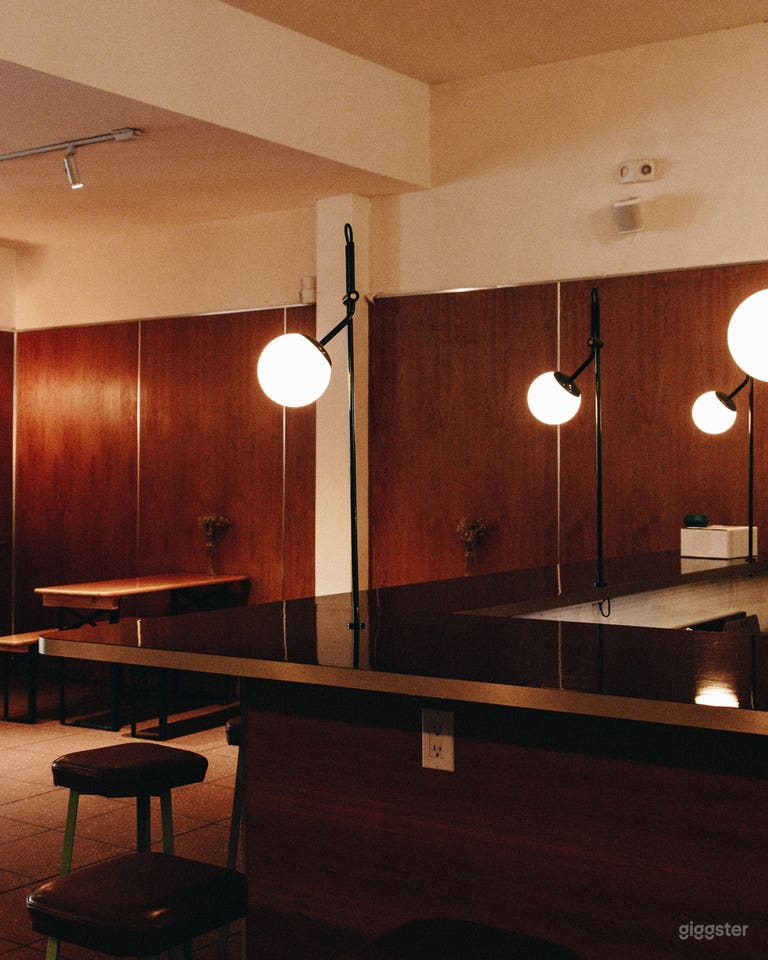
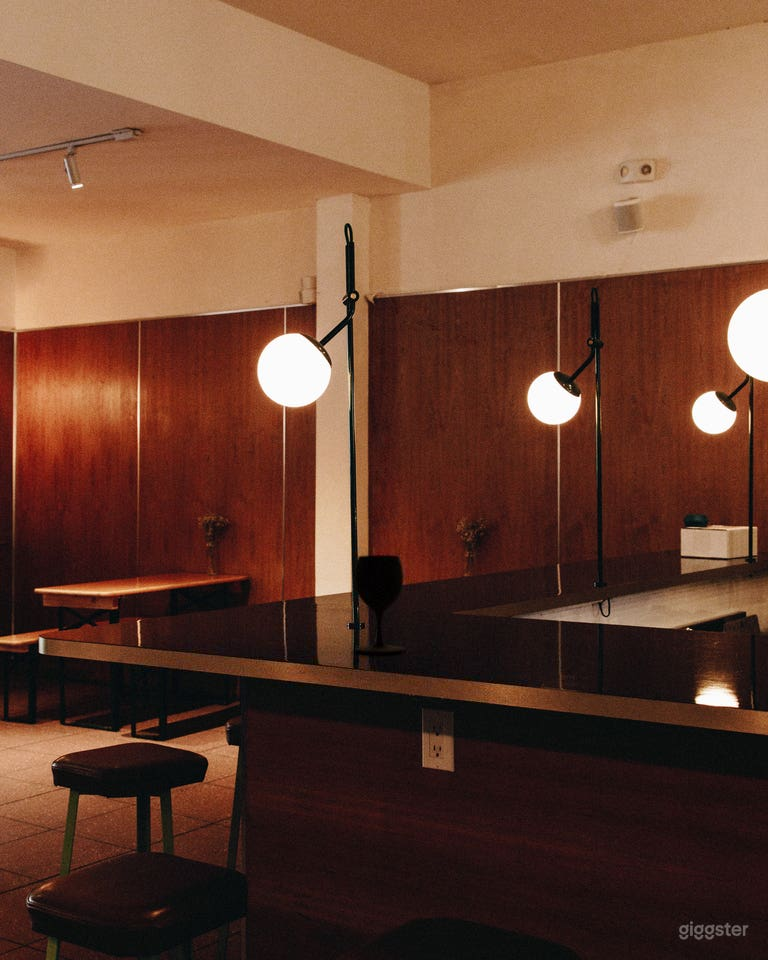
+ wine glass [354,554,405,655]
